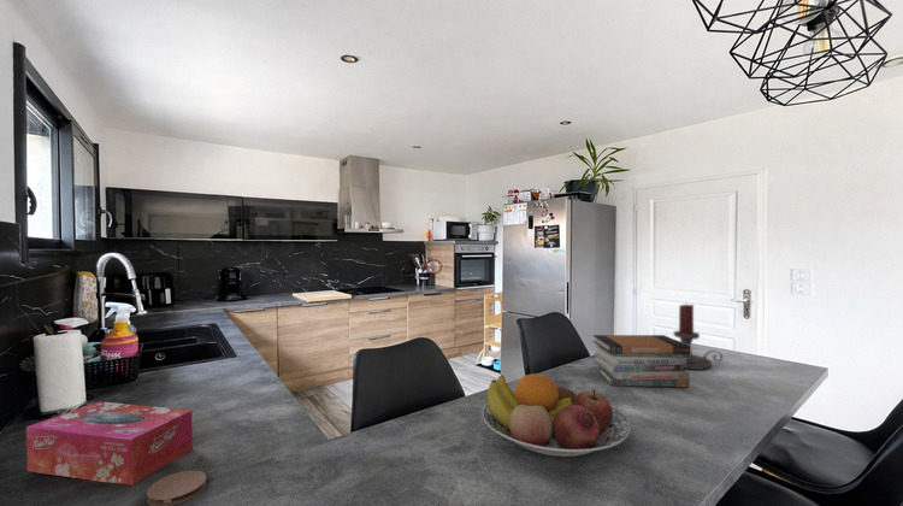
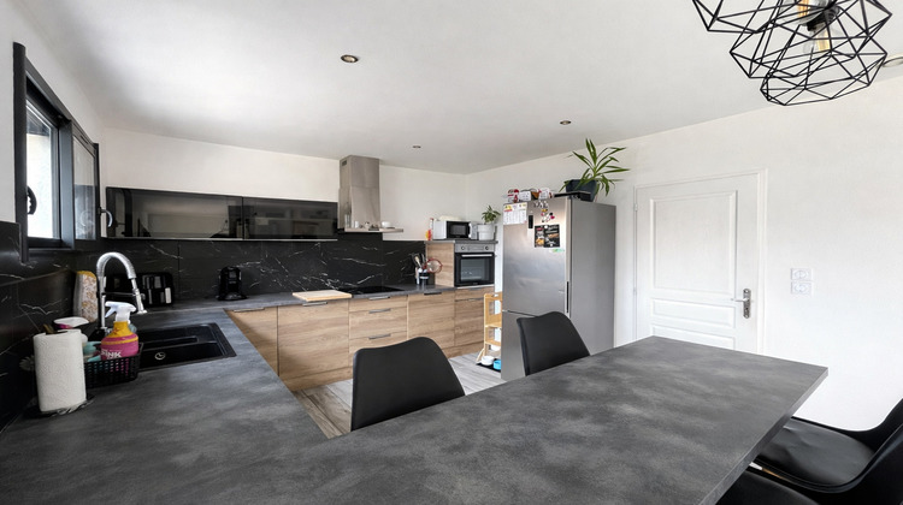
- book stack [592,334,691,389]
- candle holder [672,302,724,371]
- coaster [146,470,207,506]
- tissue box [25,400,194,486]
- fruit bowl [482,372,632,458]
